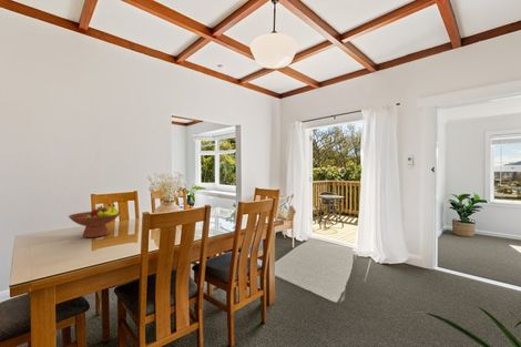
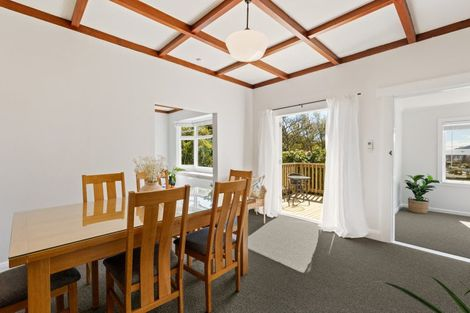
- fruit bowl [68,203,122,238]
